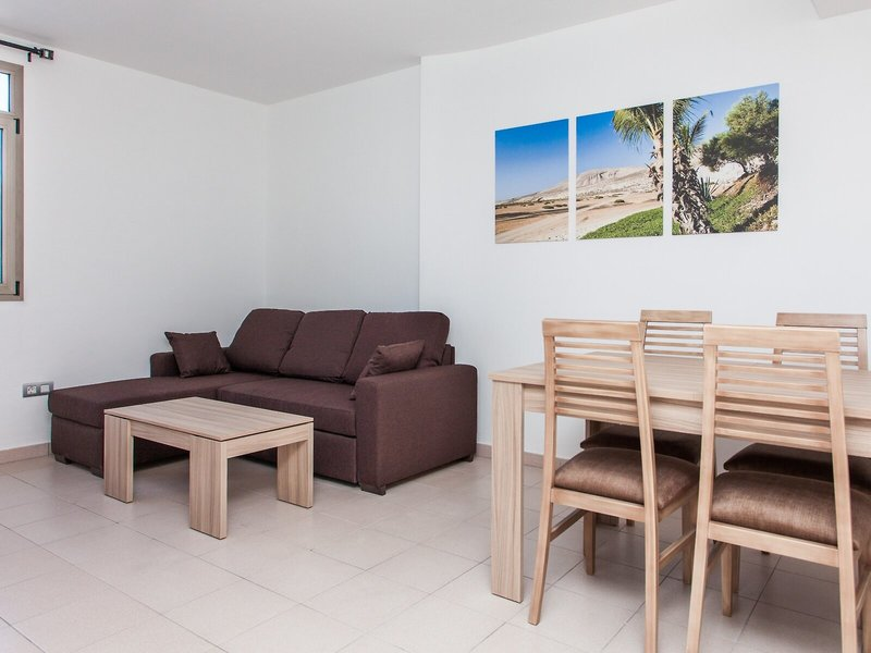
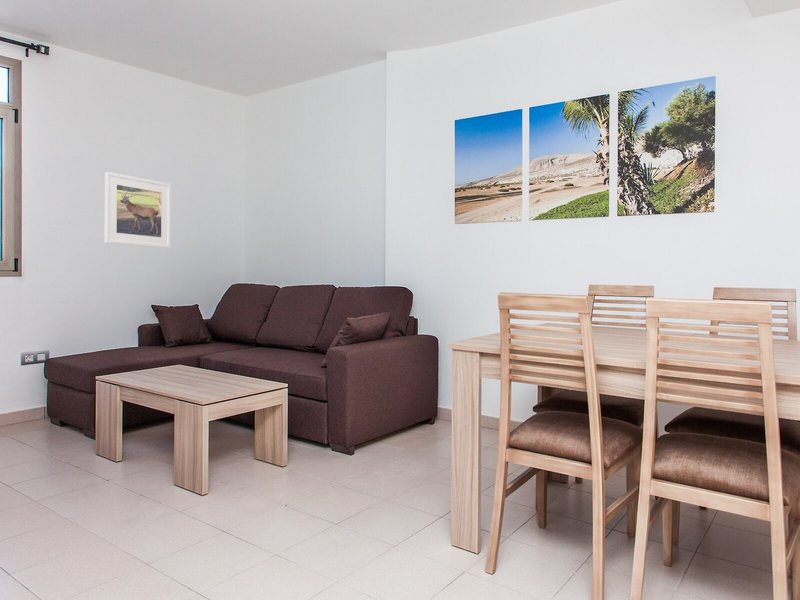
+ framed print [104,171,172,249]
